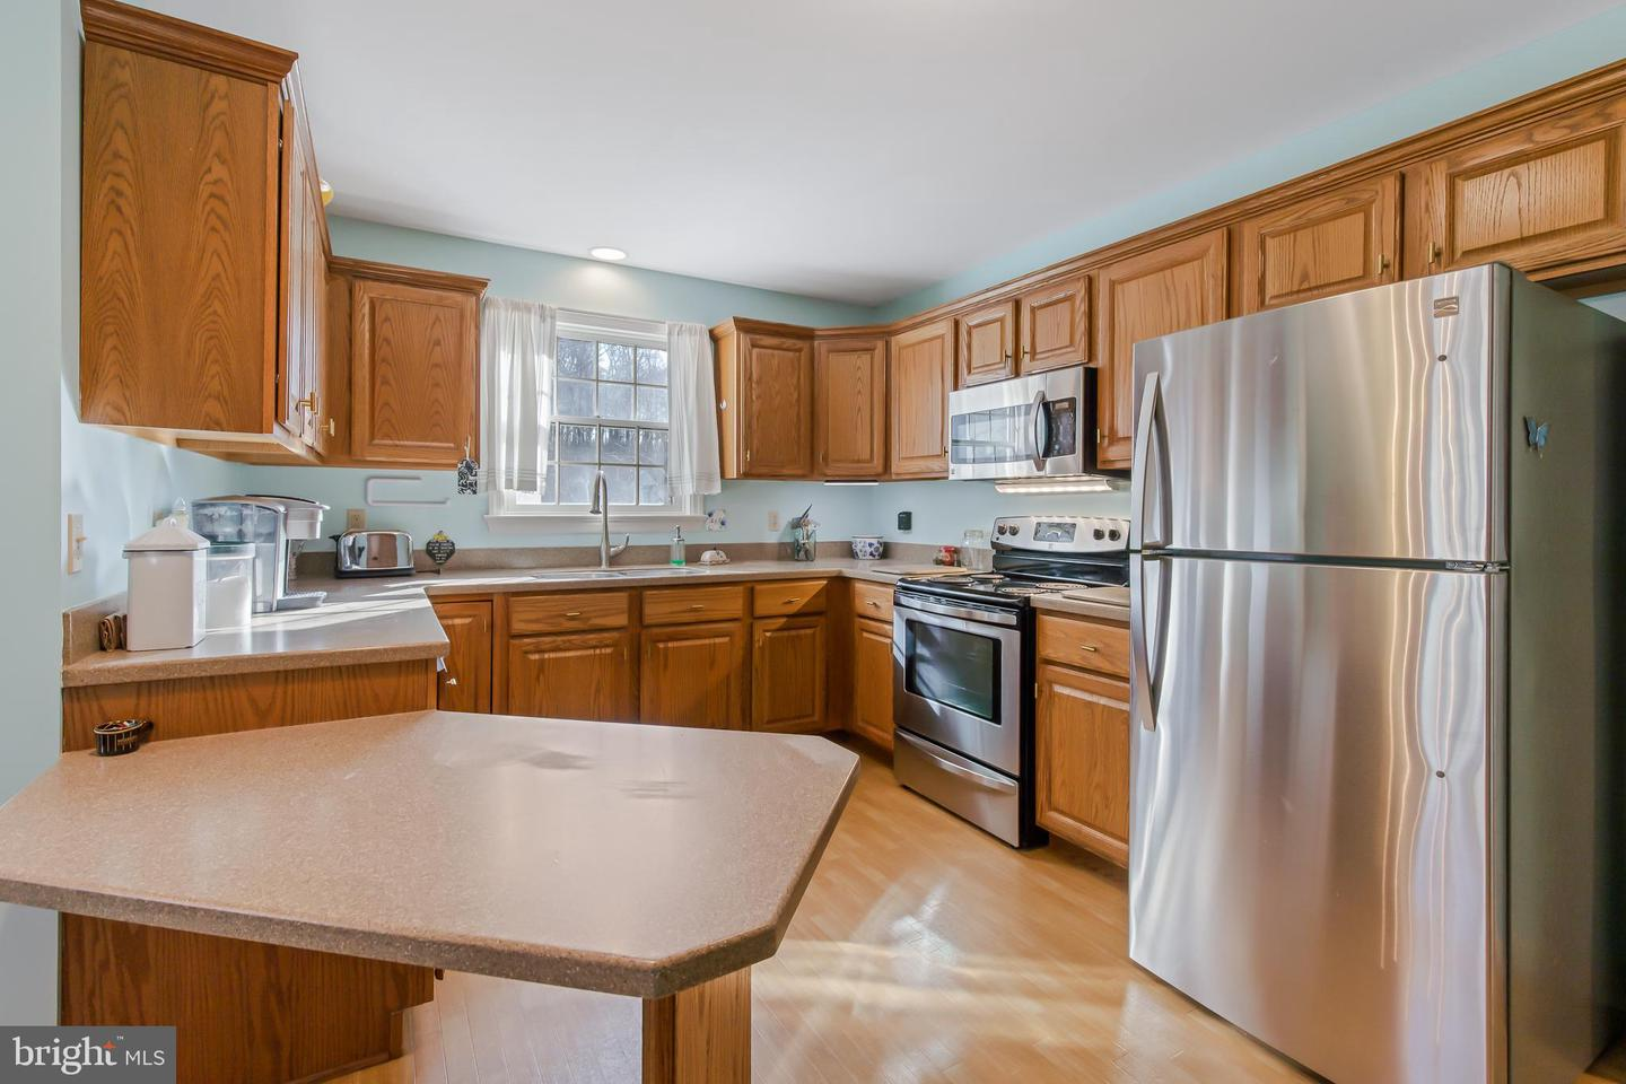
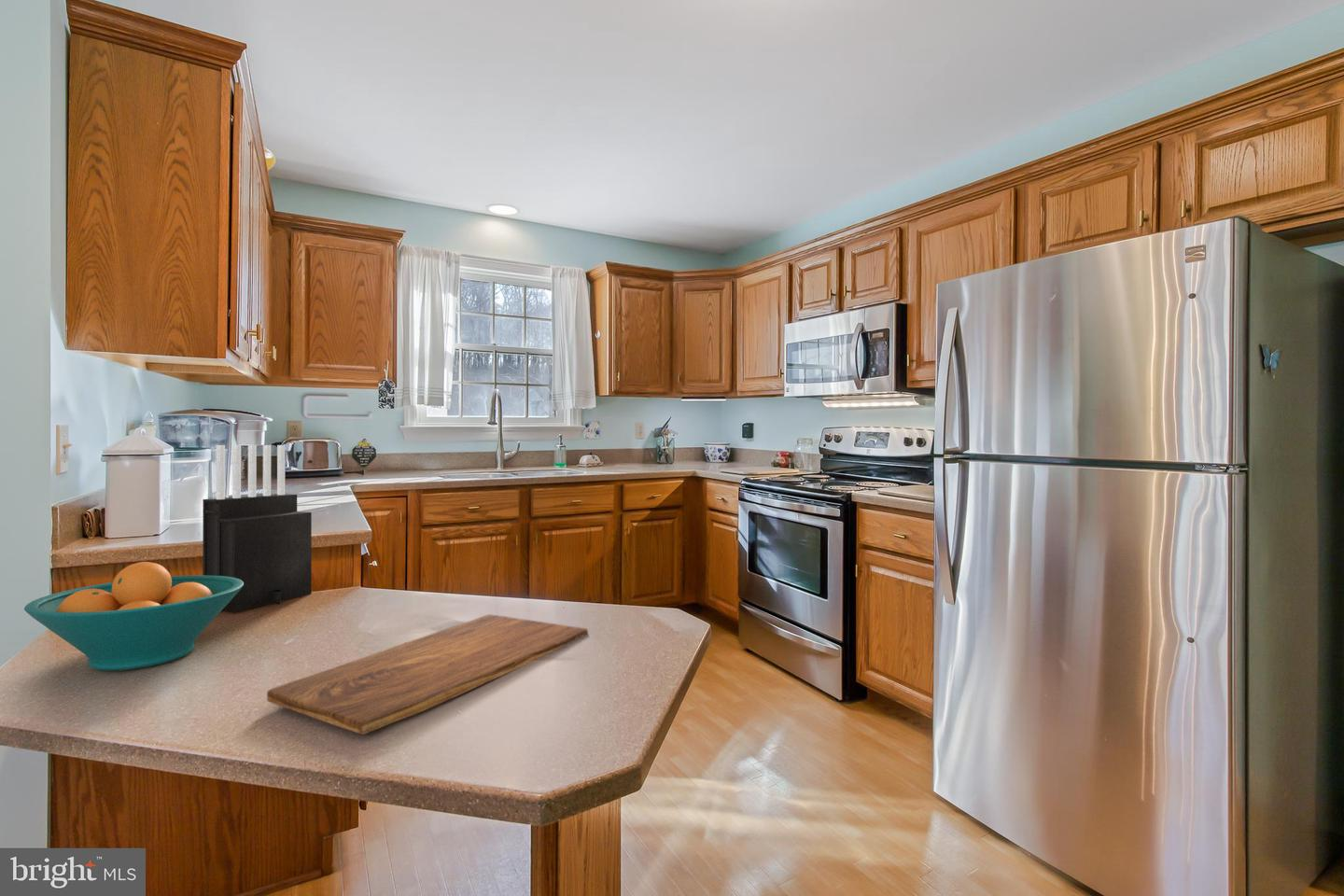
+ knife block [202,444,313,613]
+ cutting board [266,613,588,735]
+ fruit bowl [23,561,244,672]
